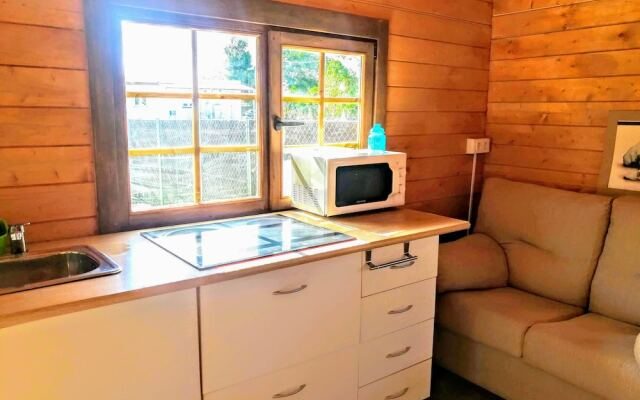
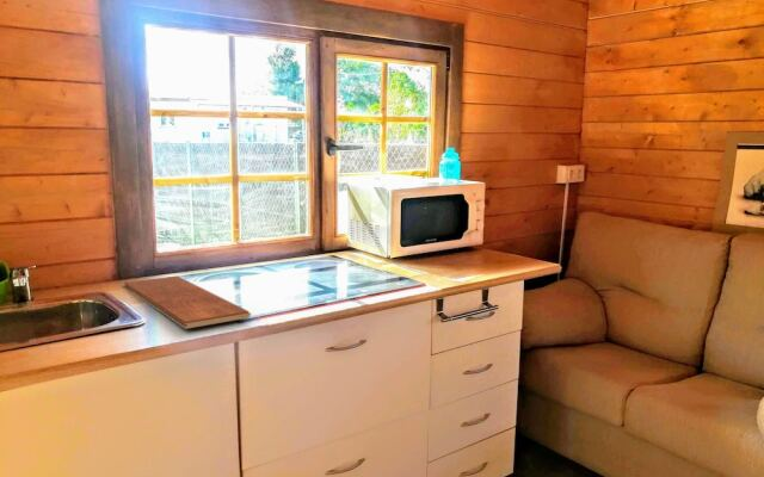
+ chopping board [123,274,252,330]
